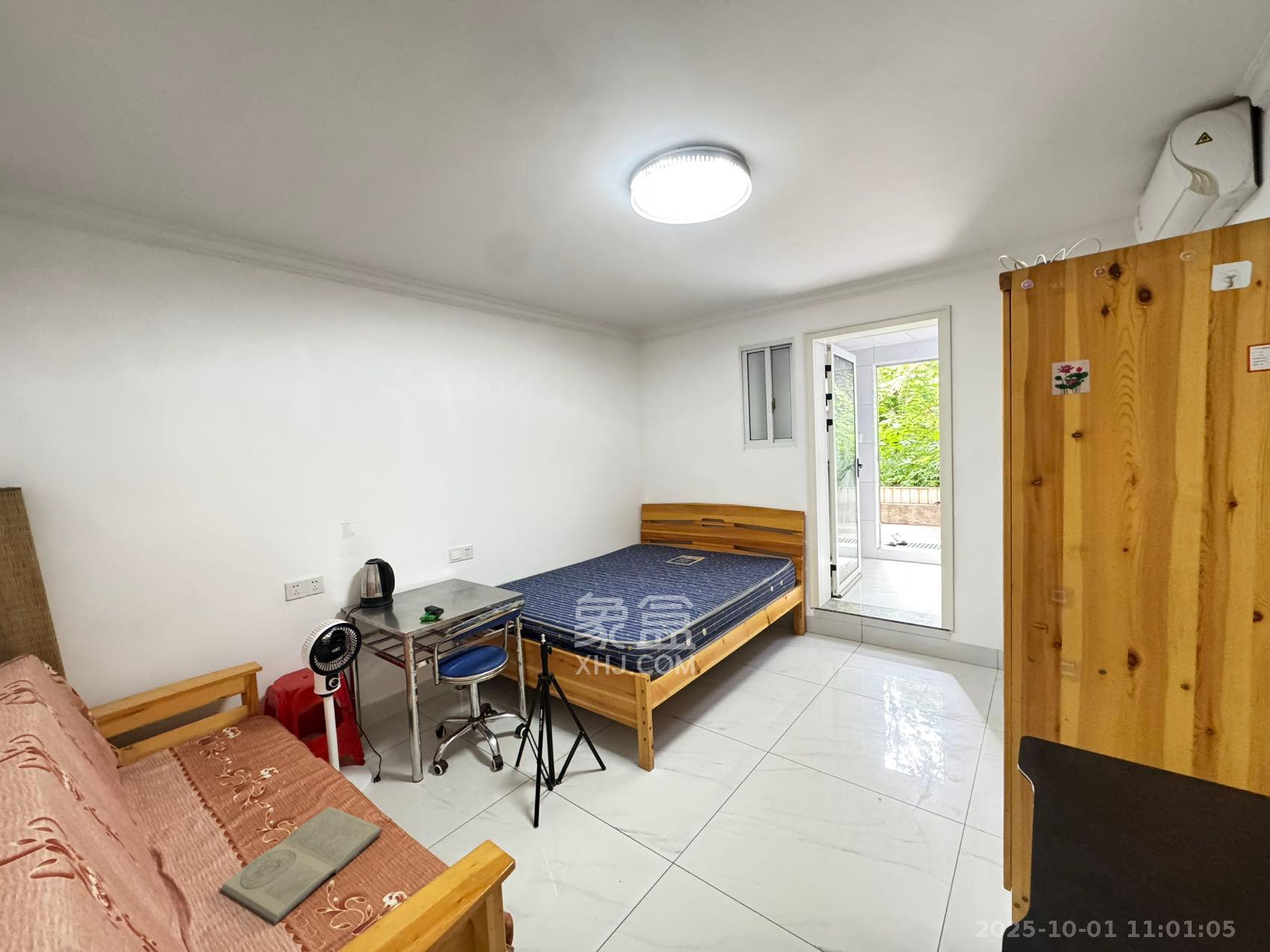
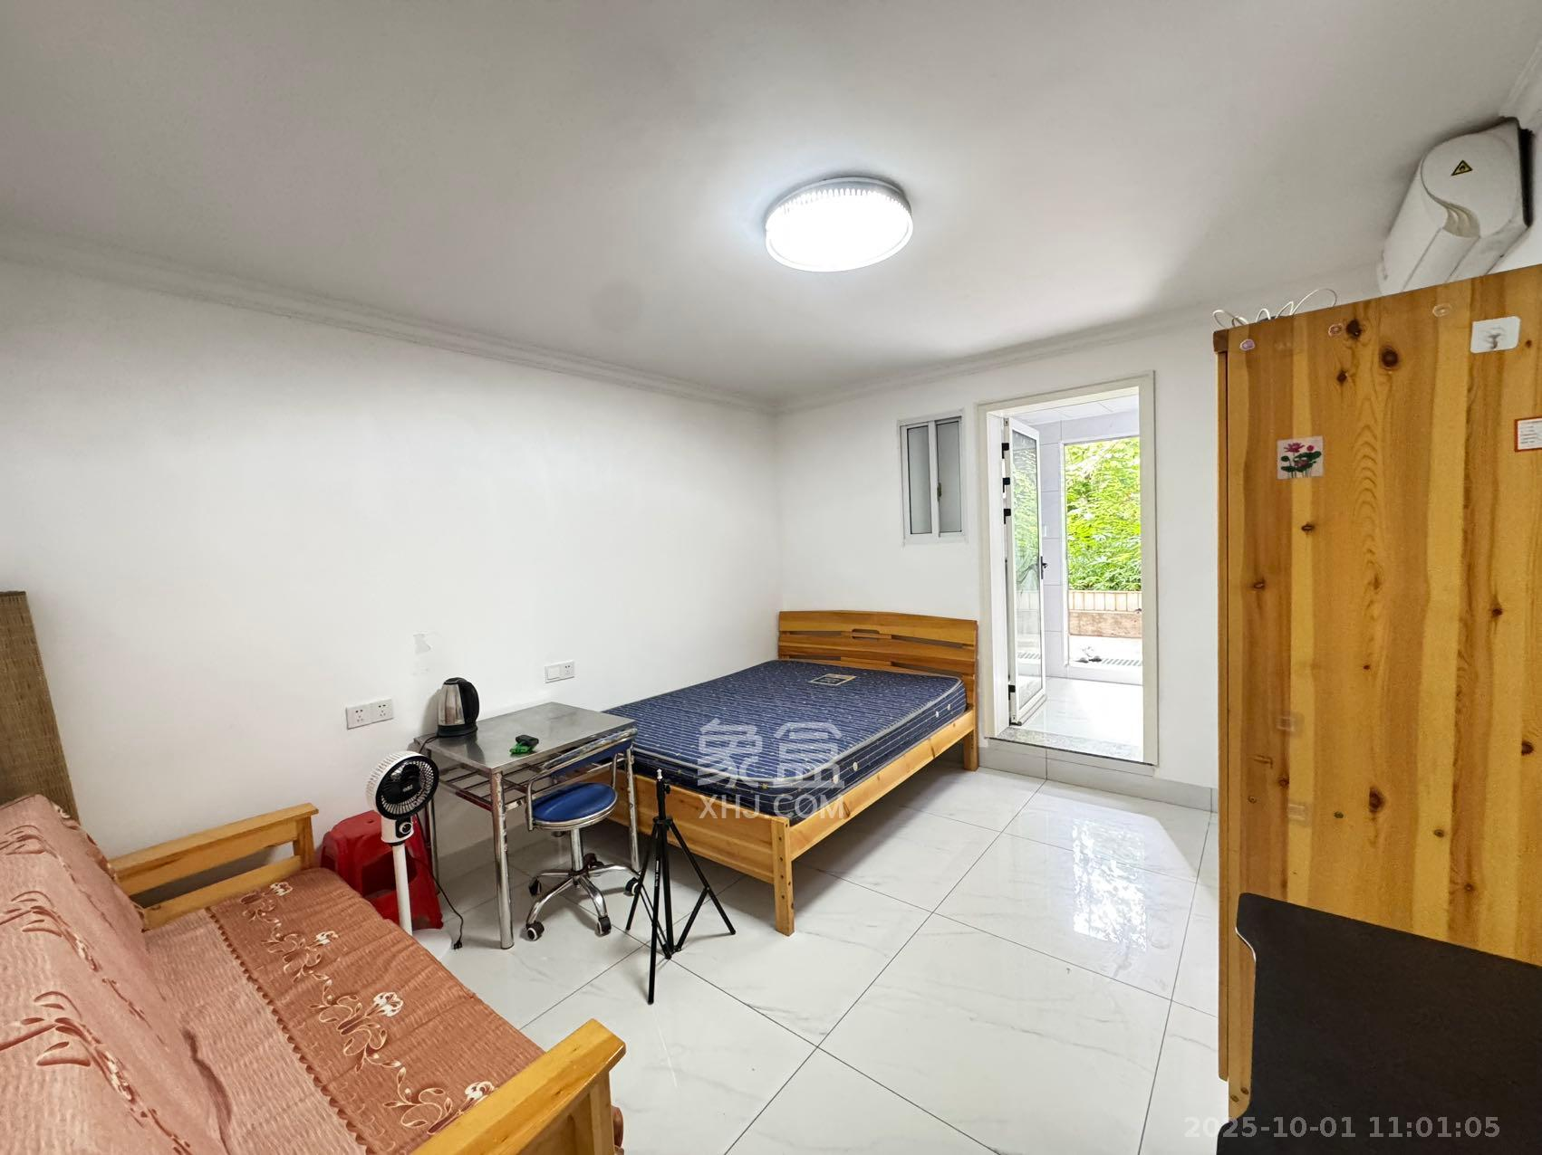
- book [219,806,384,925]
